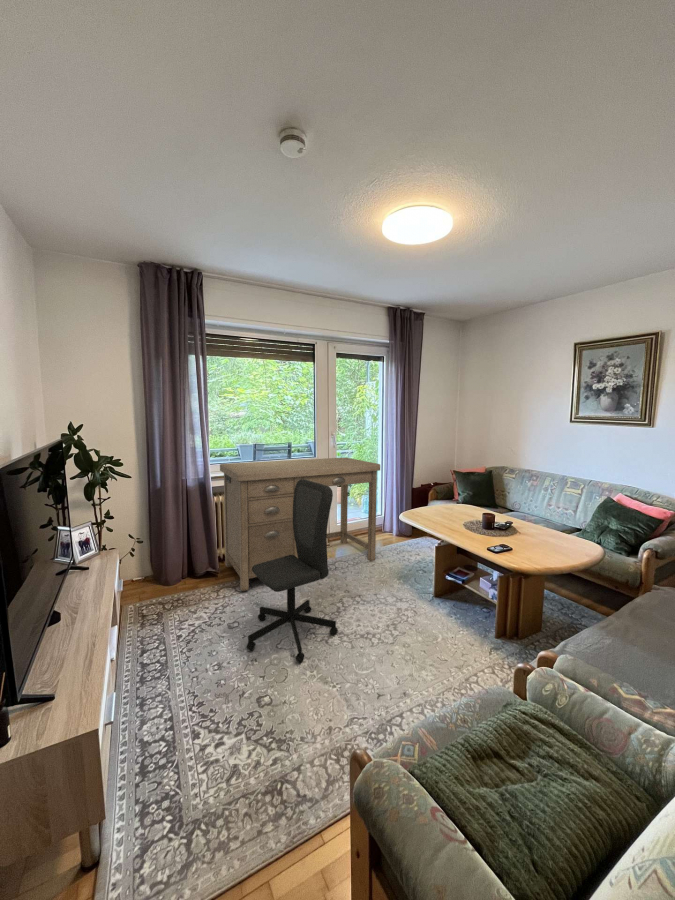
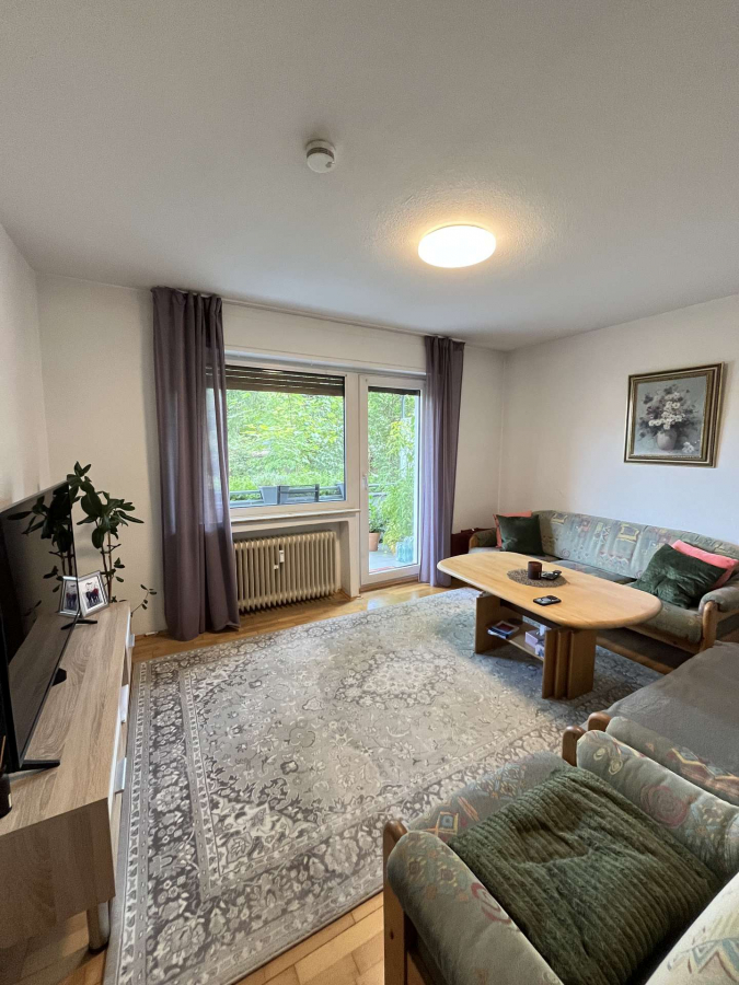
- desk [219,456,381,592]
- office chair [245,479,339,664]
